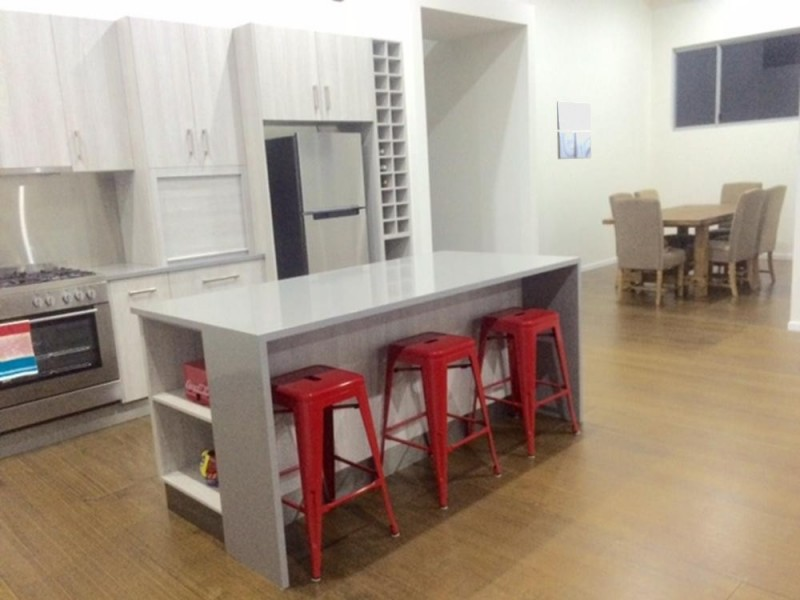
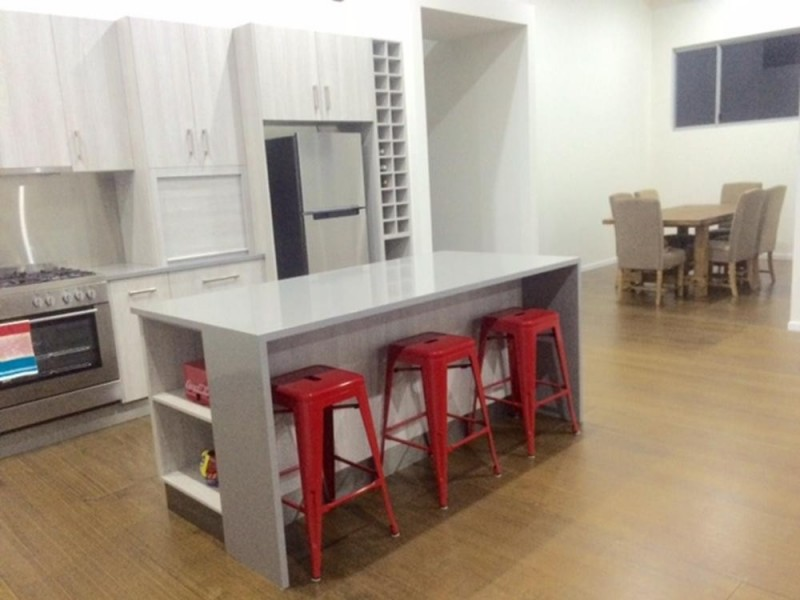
- wall art [556,101,592,160]
